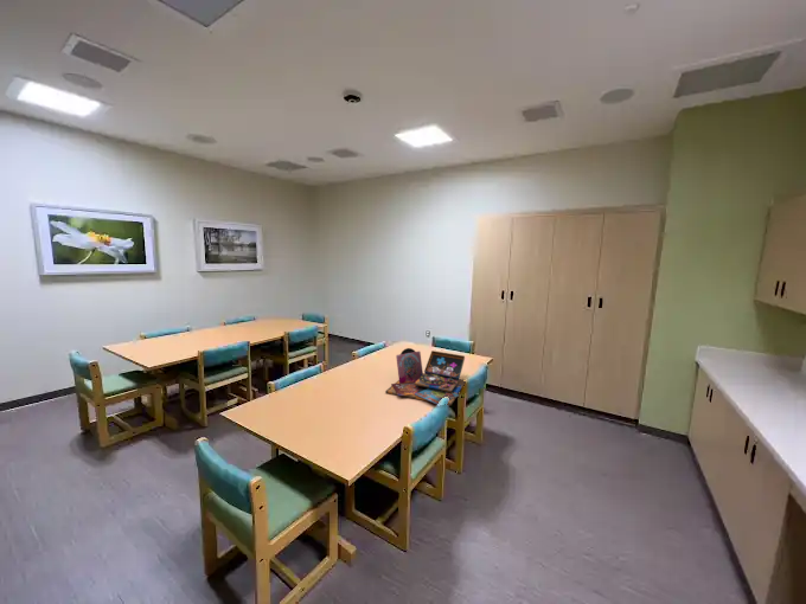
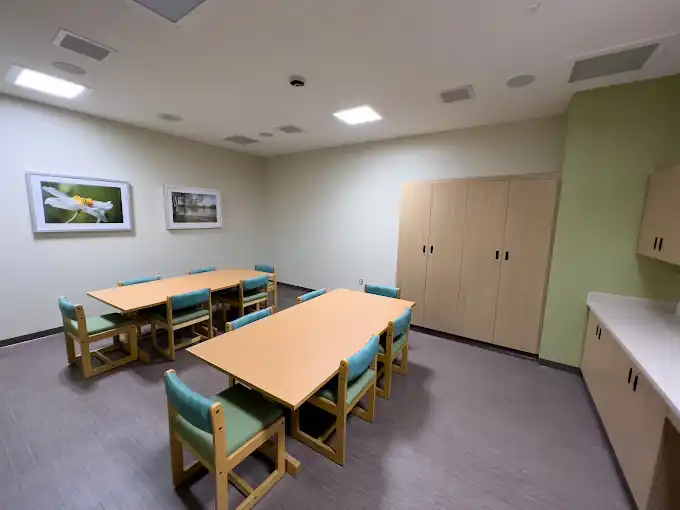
- board game [384,347,467,406]
